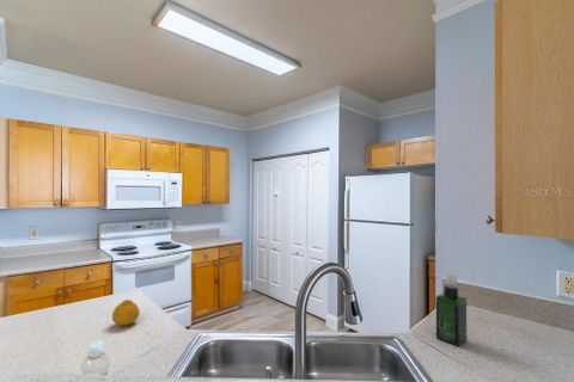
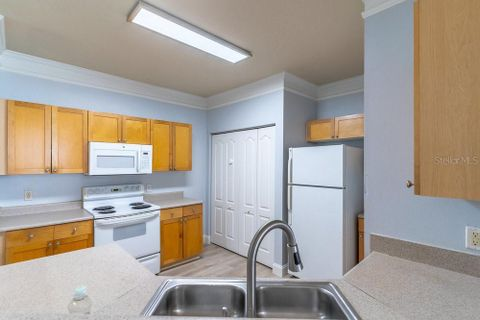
- fruit [111,298,141,327]
- spray bottle [435,272,468,349]
